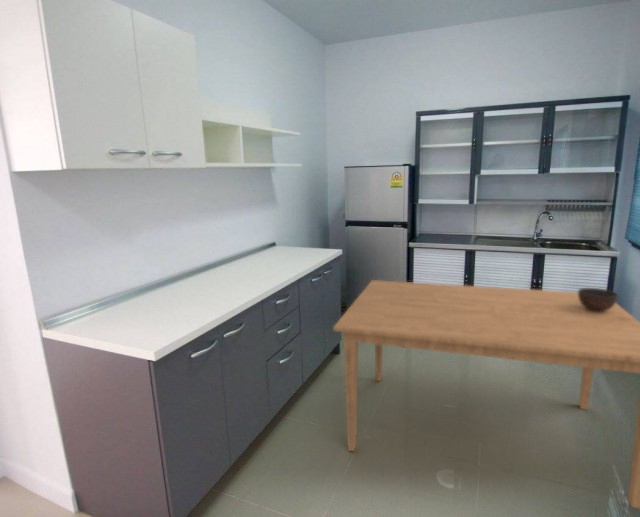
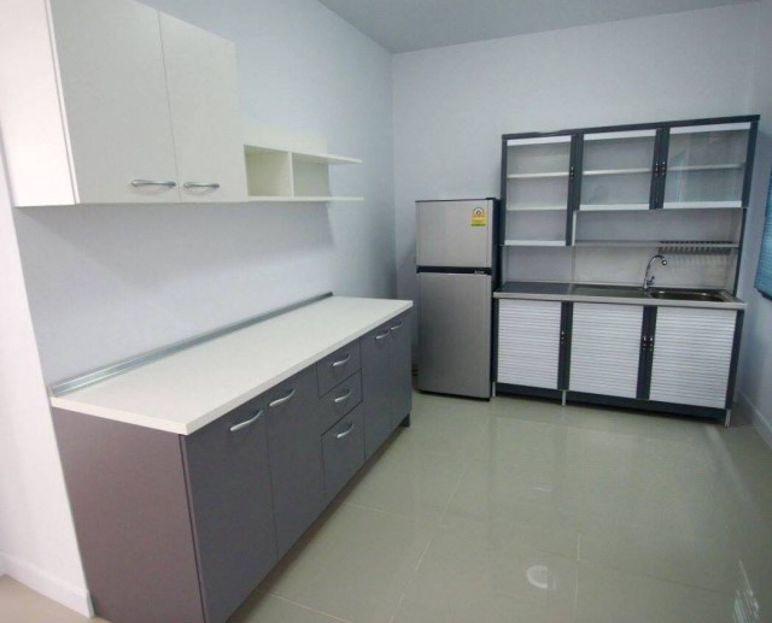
- bowl [577,287,619,312]
- dining table [332,279,640,510]
